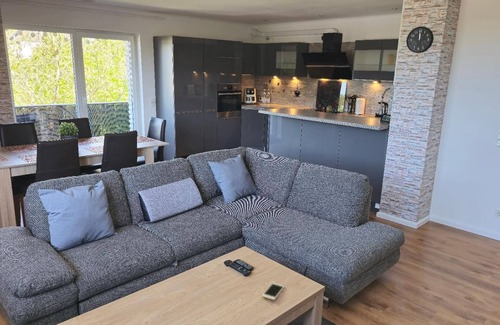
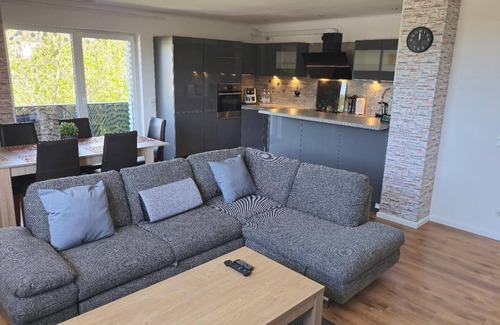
- cell phone [261,282,286,301]
